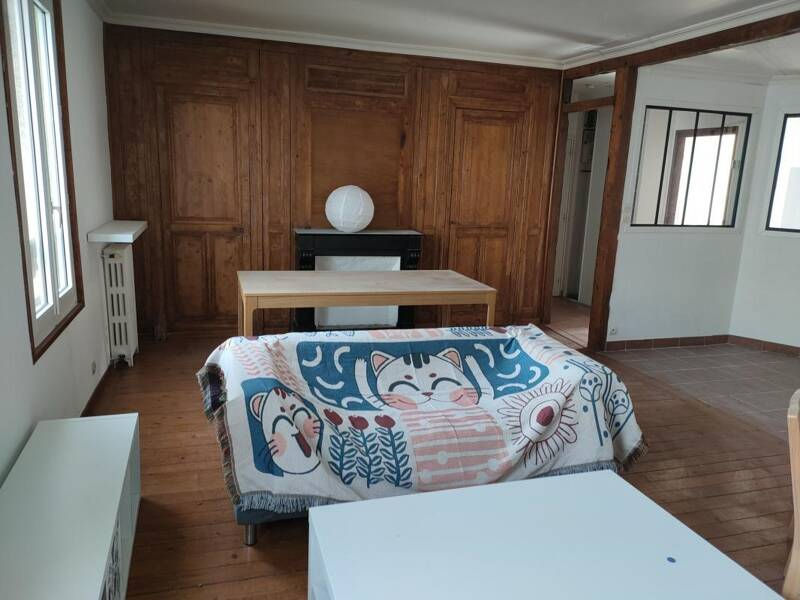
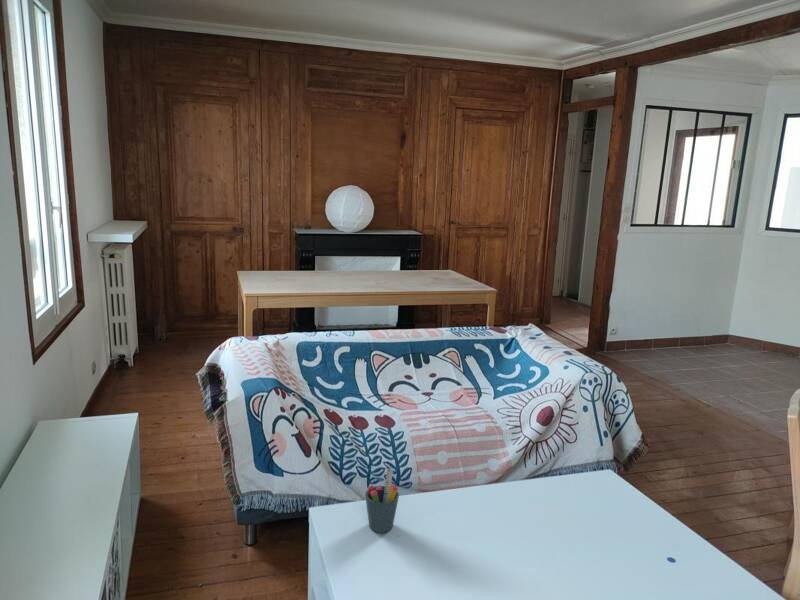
+ pen holder [364,468,400,534]
